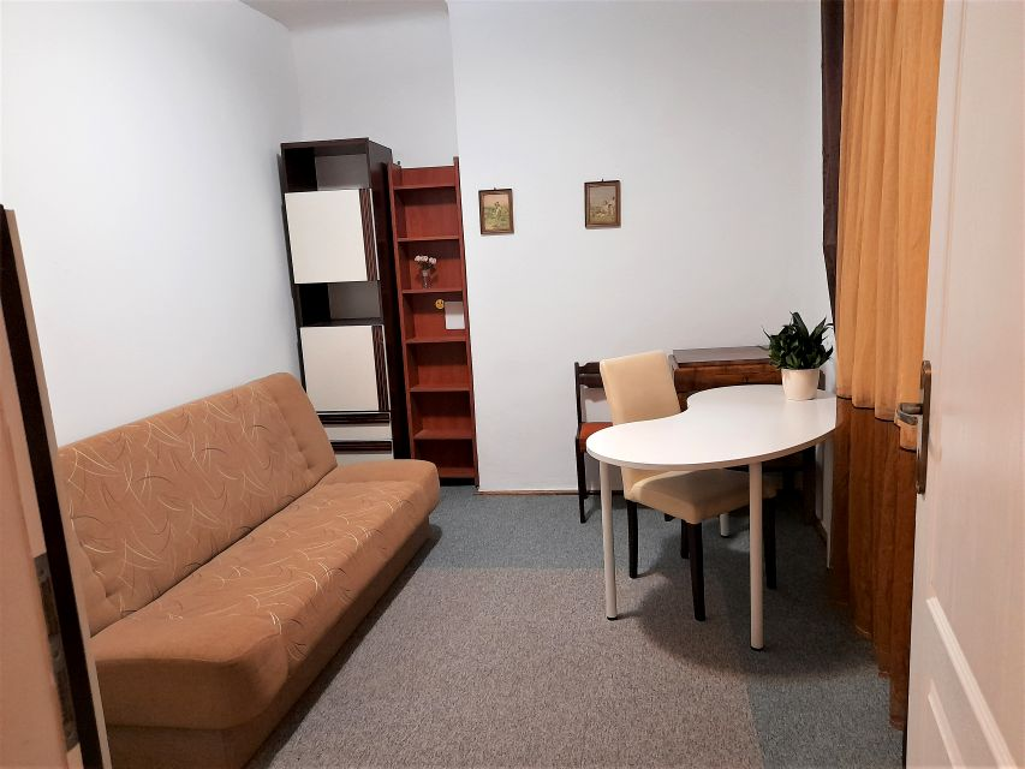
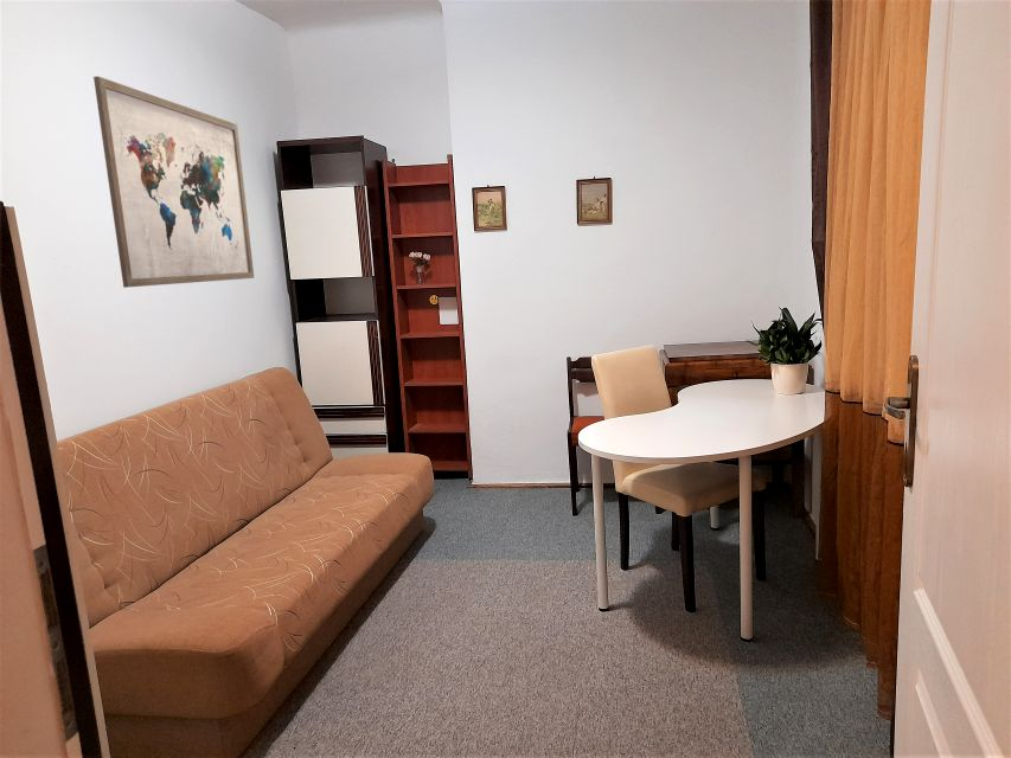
+ wall art [92,76,255,289]
